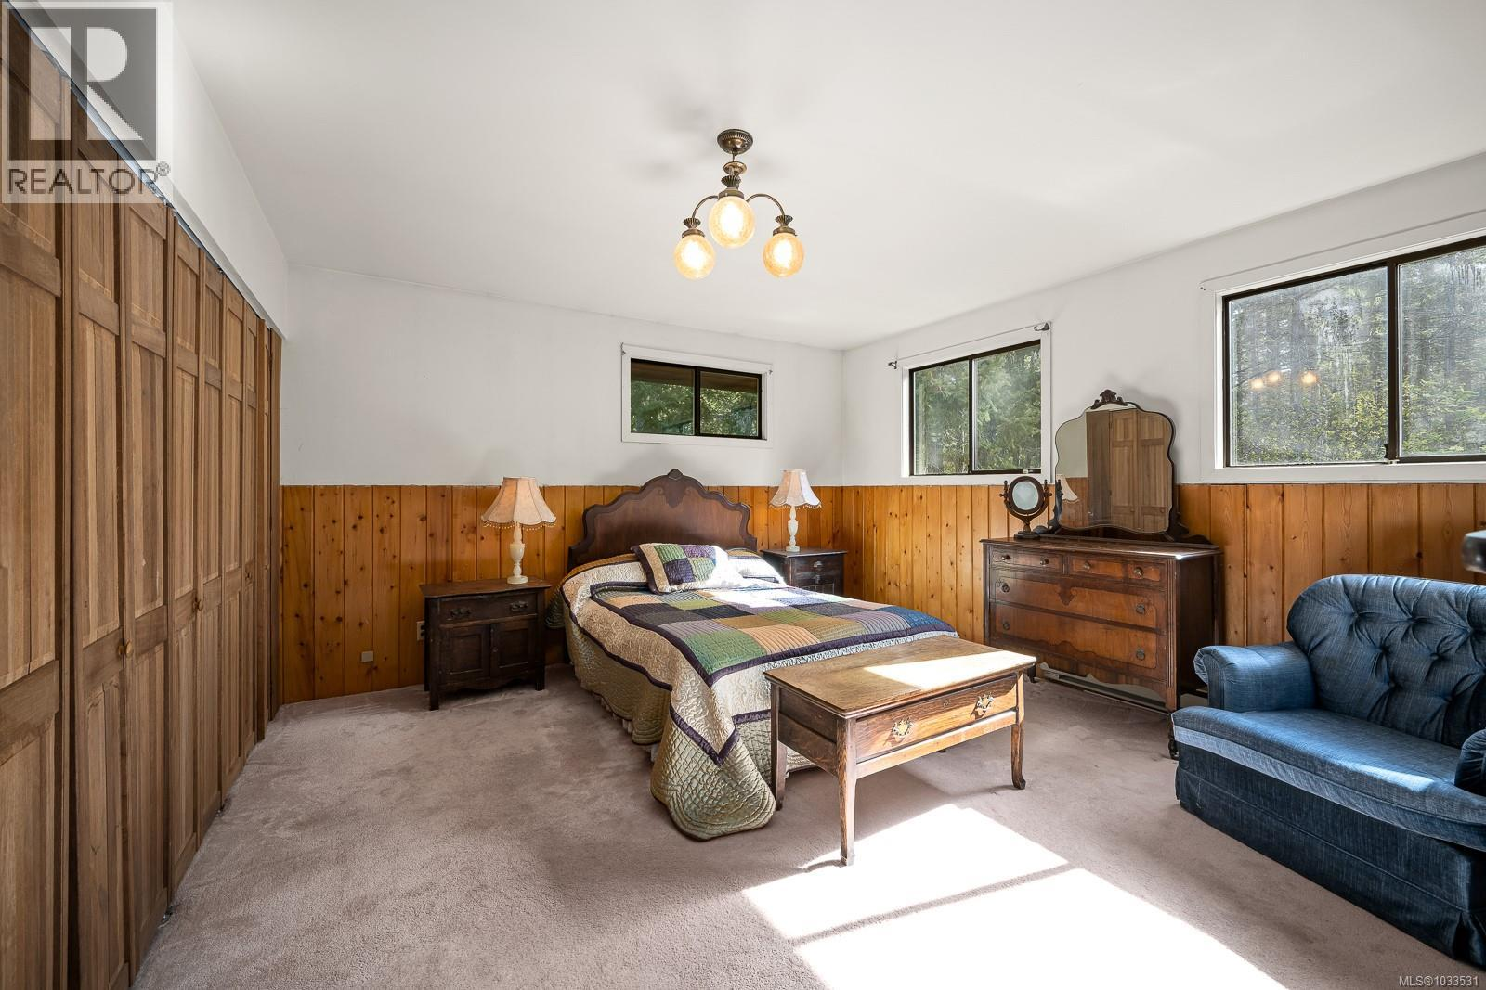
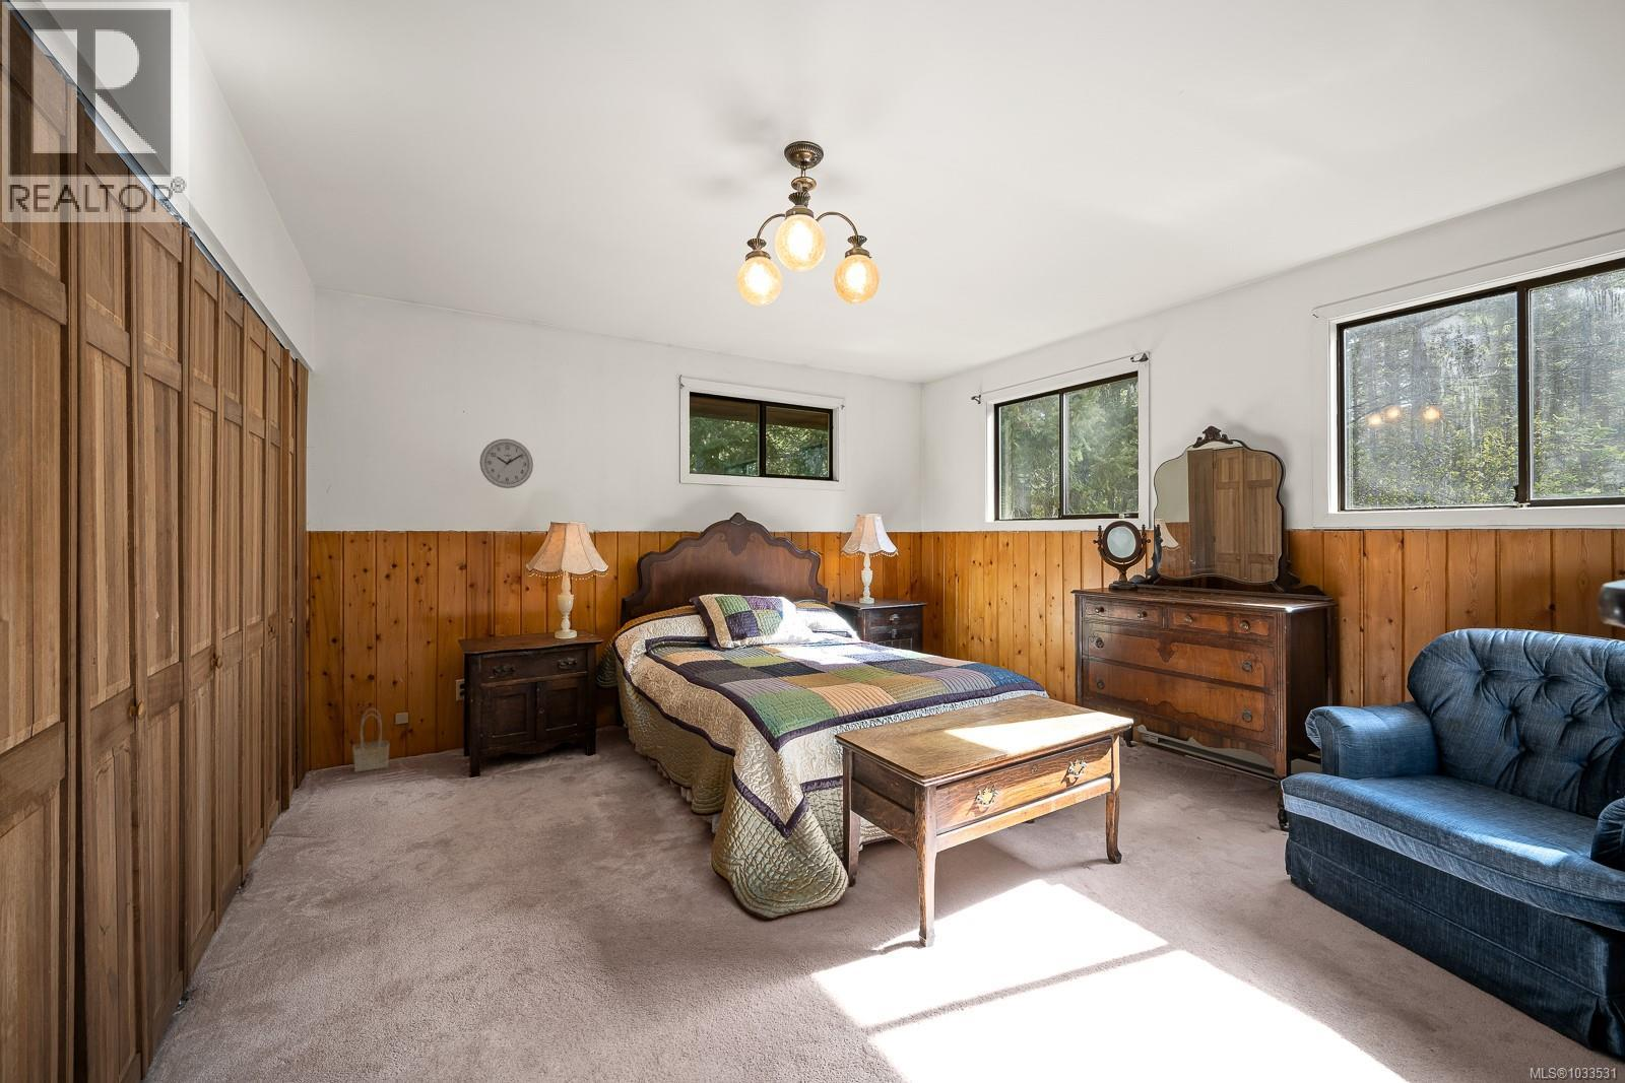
+ basket [352,707,391,774]
+ wall clock [479,438,534,490]
